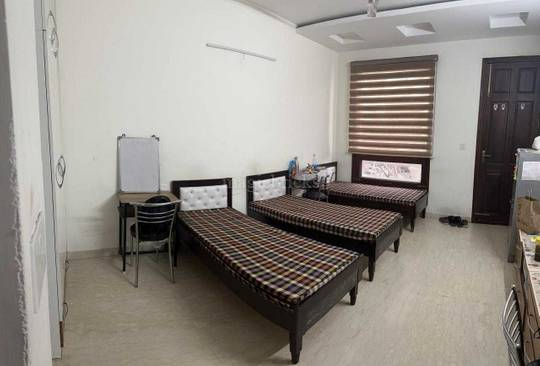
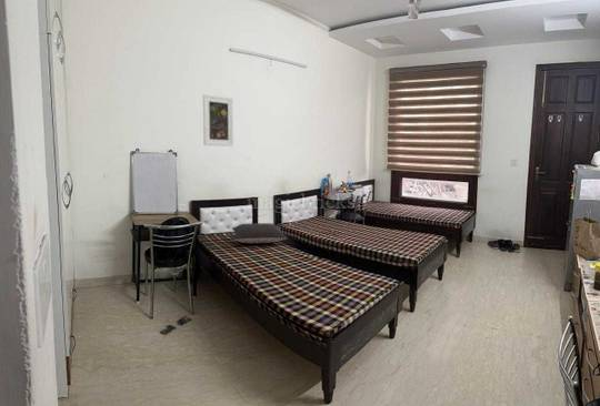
+ shoe [159,315,192,335]
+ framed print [202,93,234,148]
+ pillow [231,222,289,244]
